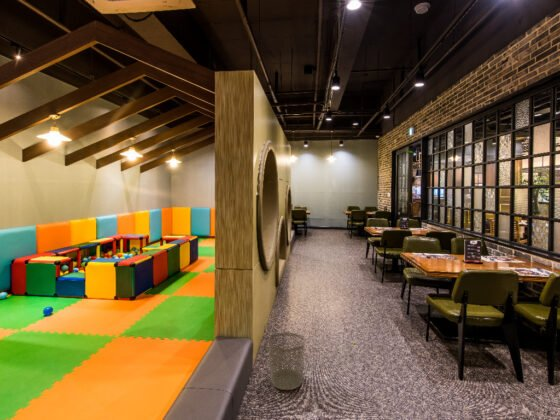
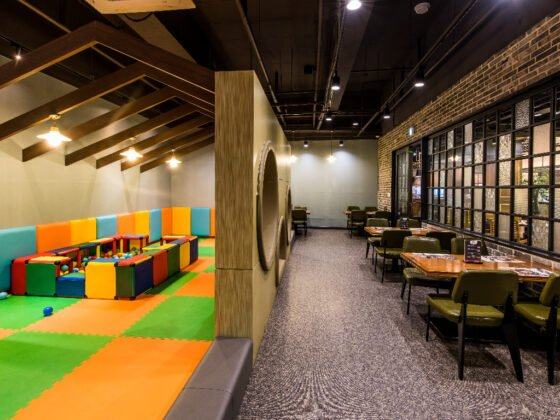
- waste bin [268,331,306,391]
